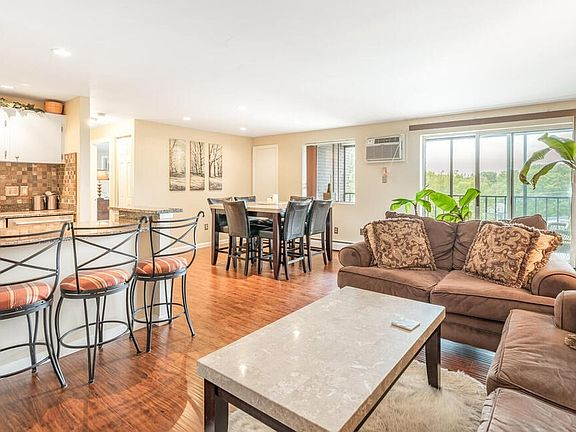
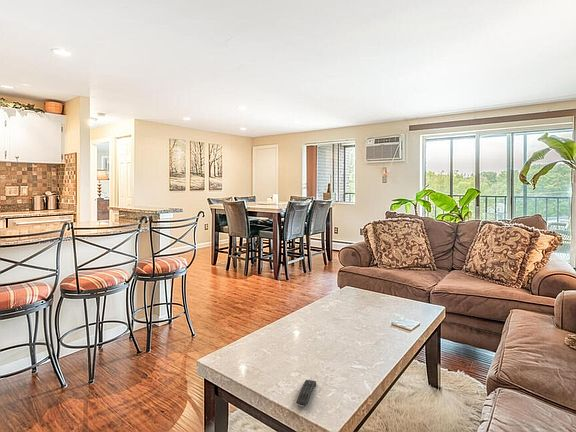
+ remote control [295,379,317,409]
